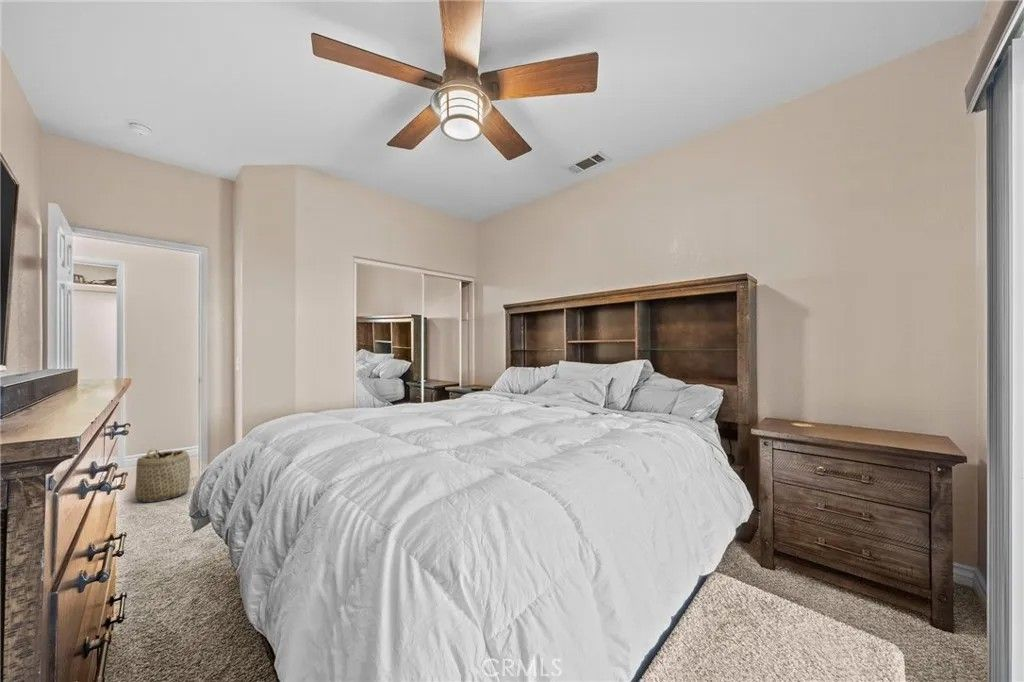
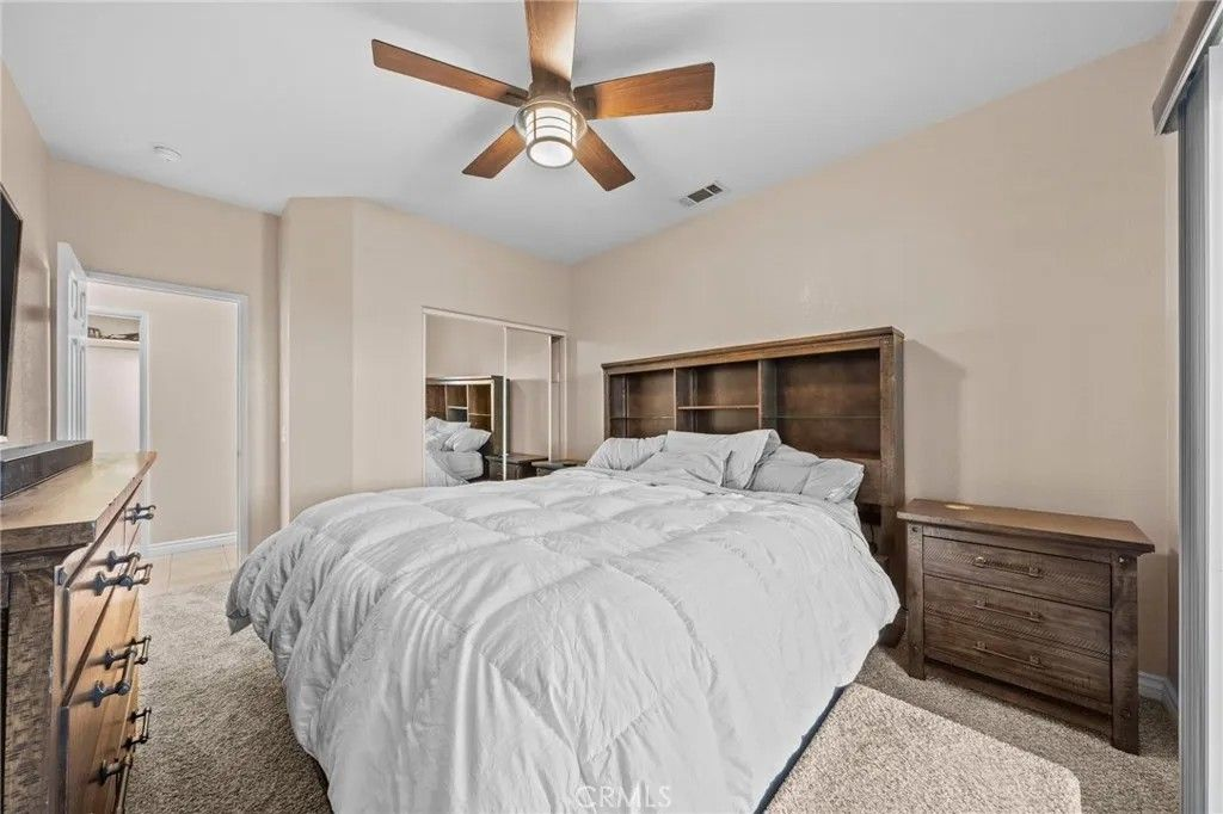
- basket [134,448,191,503]
